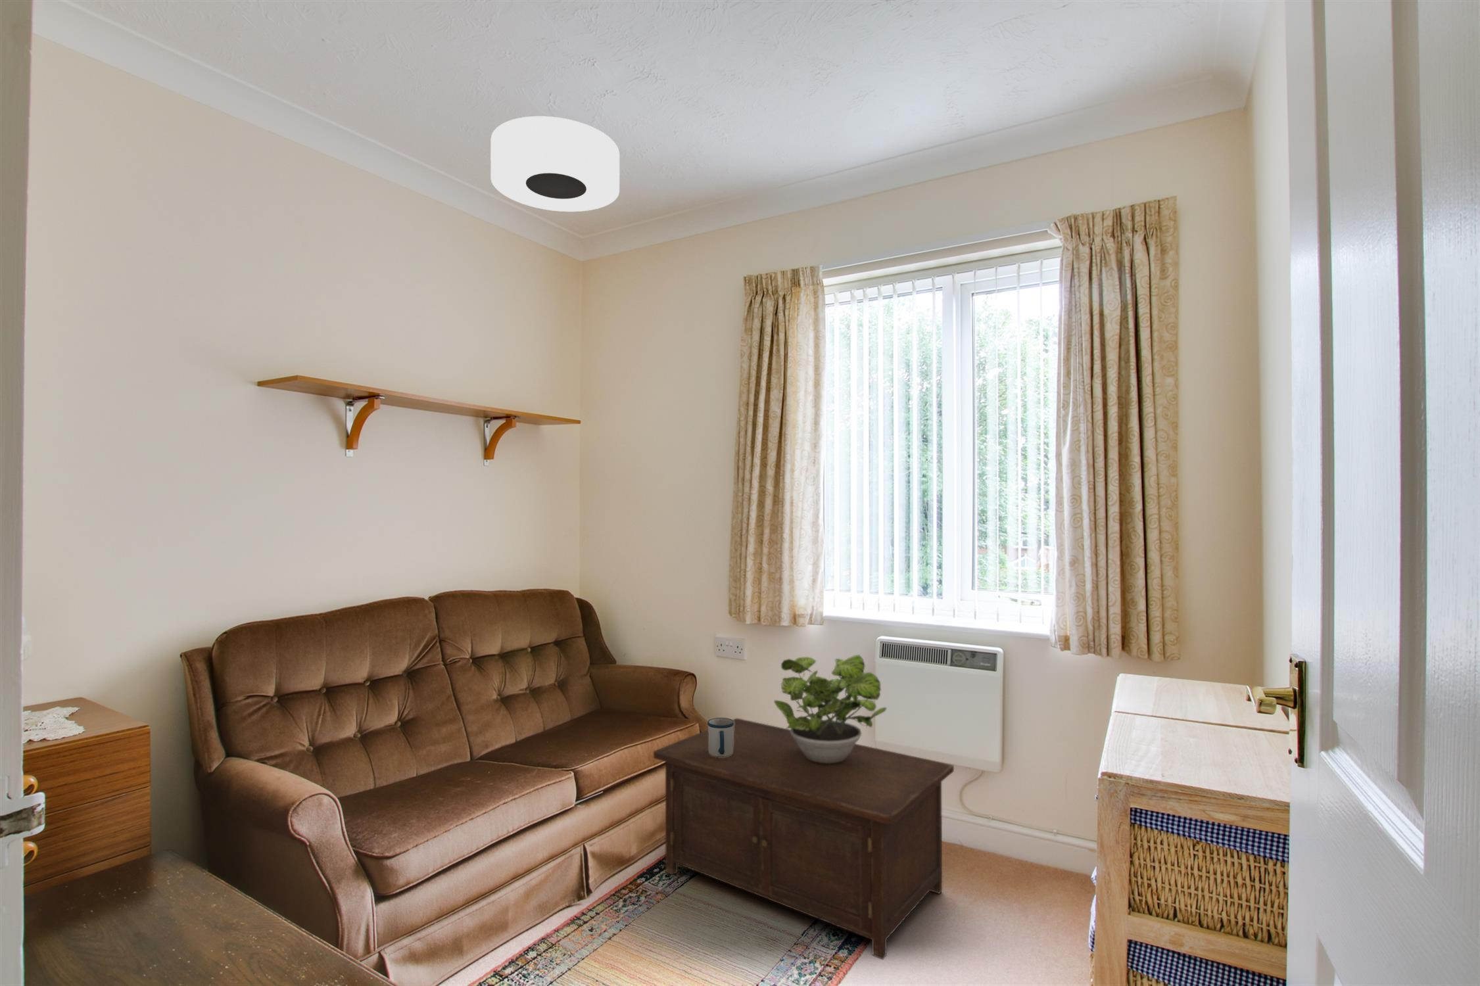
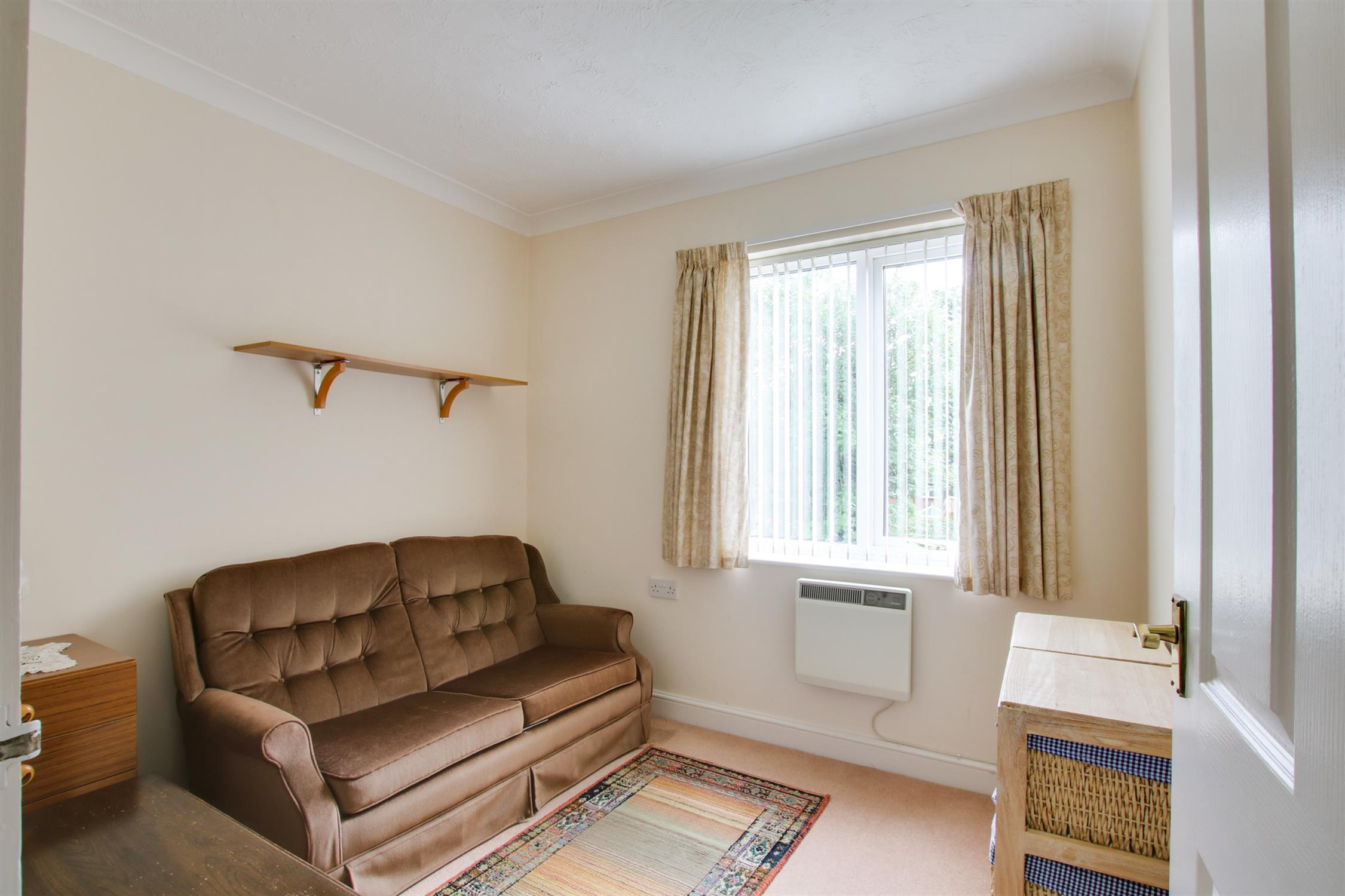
- ceiling light [490,116,620,212]
- potted plant [774,654,887,764]
- cabinet [653,717,955,961]
- mug [706,717,734,757]
